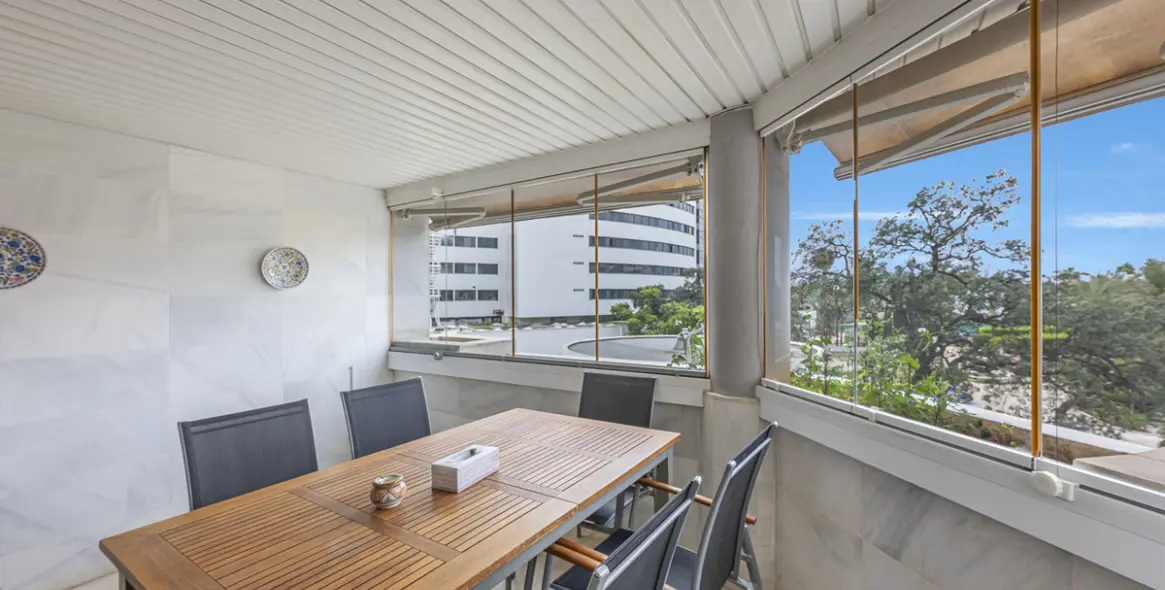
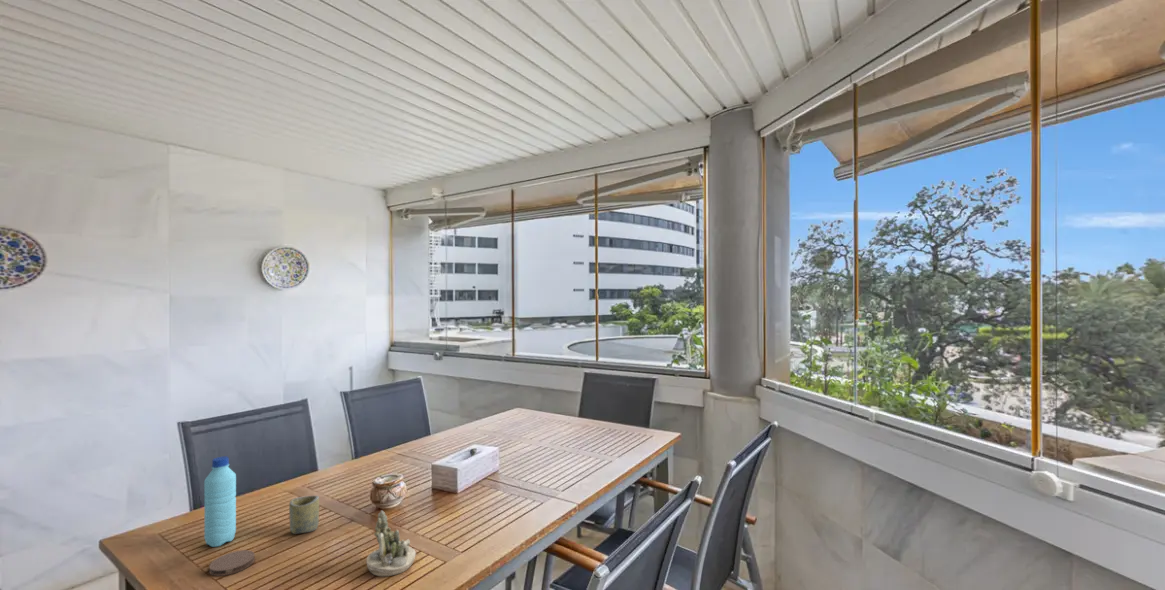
+ coaster [208,549,256,577]
+ cup [288,495,320,535]
+ succulent planter [365,510,417,577]
+ water bottle [203,456,237,548]
